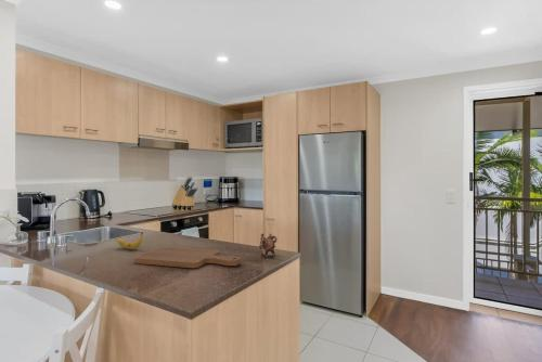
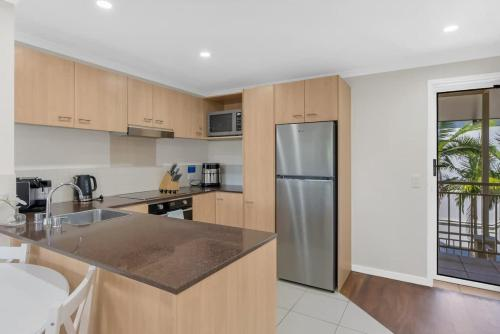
- cutting board [134,245,242,269]
- teapot [258,233,278,261]
- banana [115,231,144,250]
